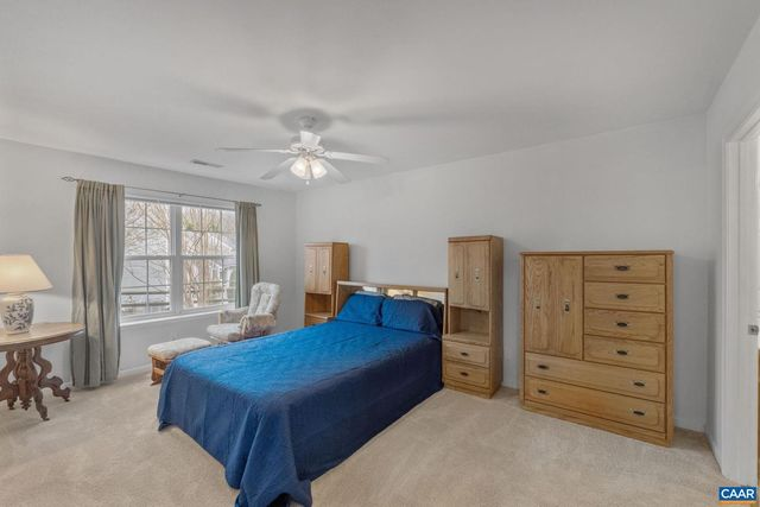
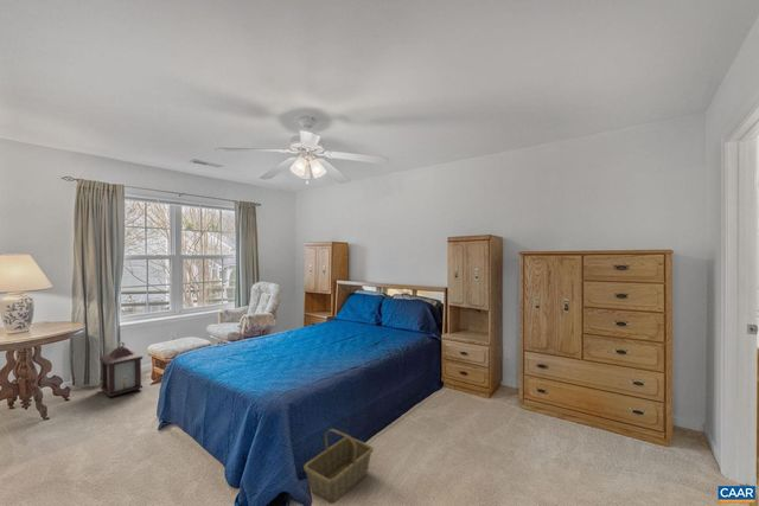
+ lantern [98,340,143,398]
+ basket [302,428,375,505]
